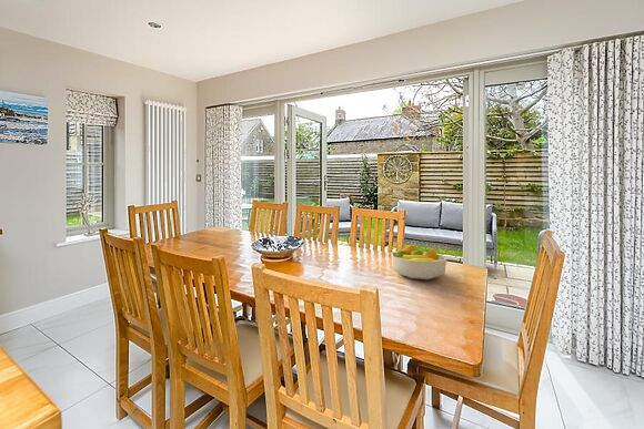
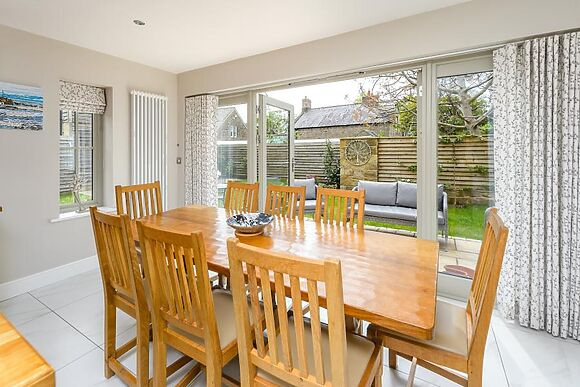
- fruit bowl [390,244,447,280]
